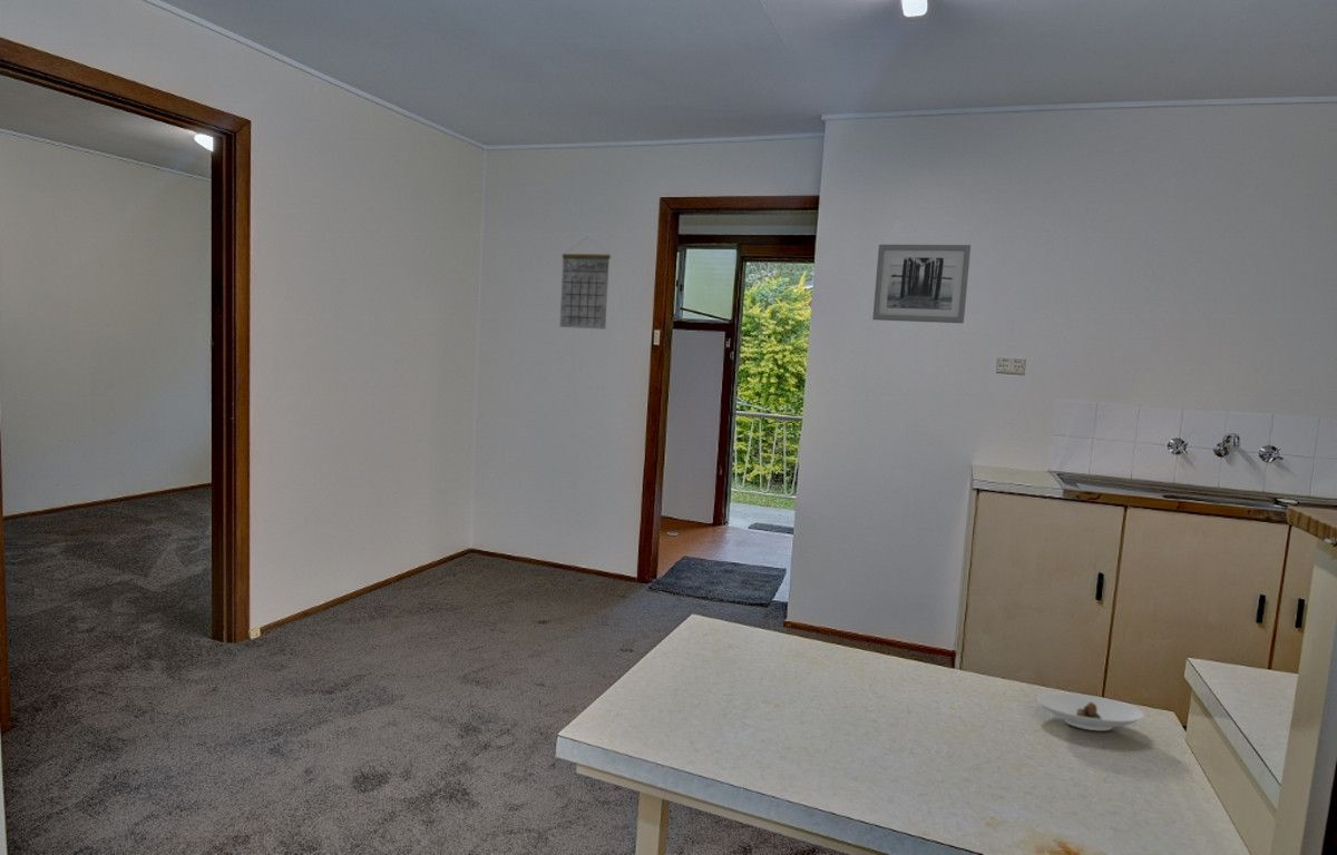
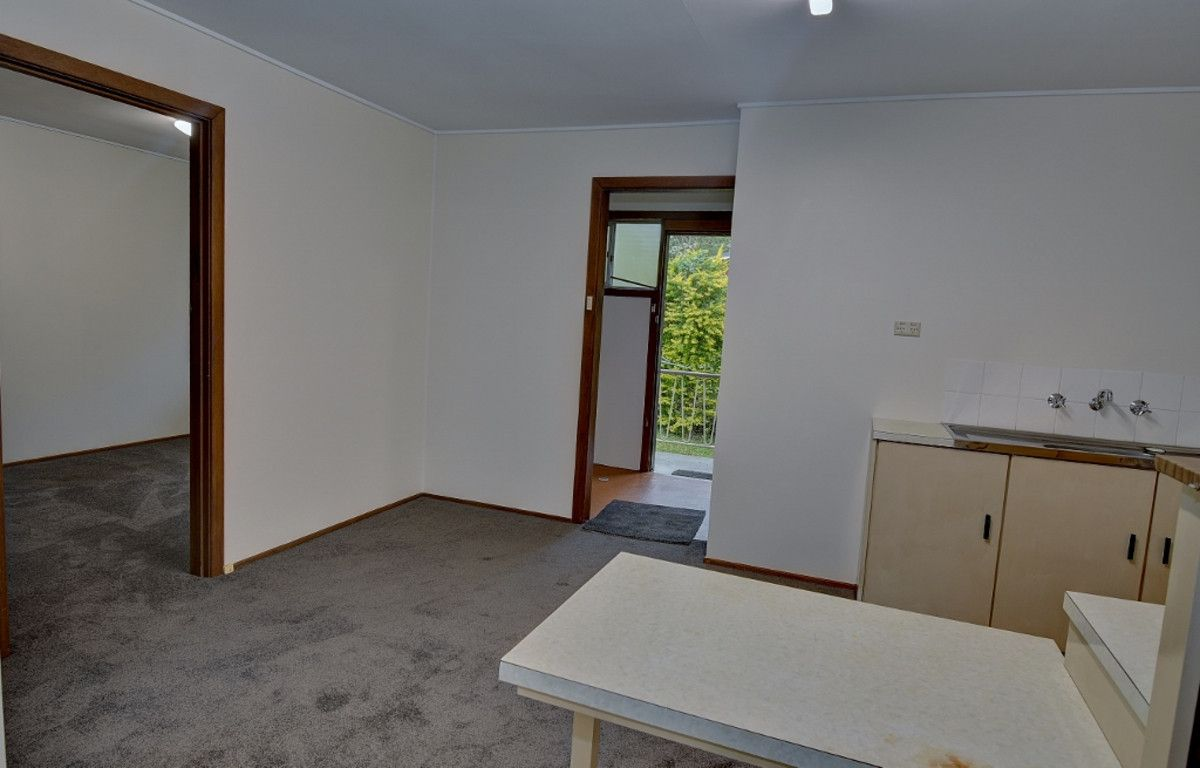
- wall art [871,244,972,324]
- calendar [558,236,612,331]
- saucer [1036,691,1146,731]
